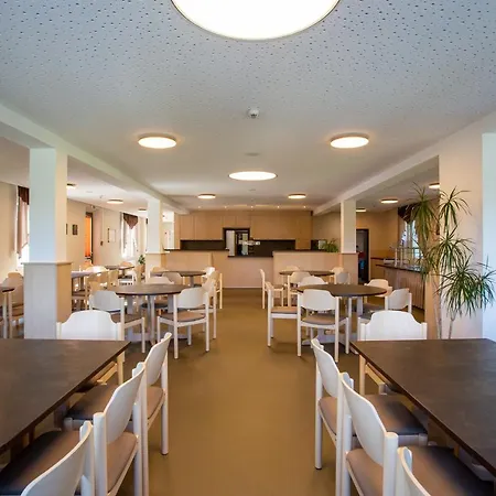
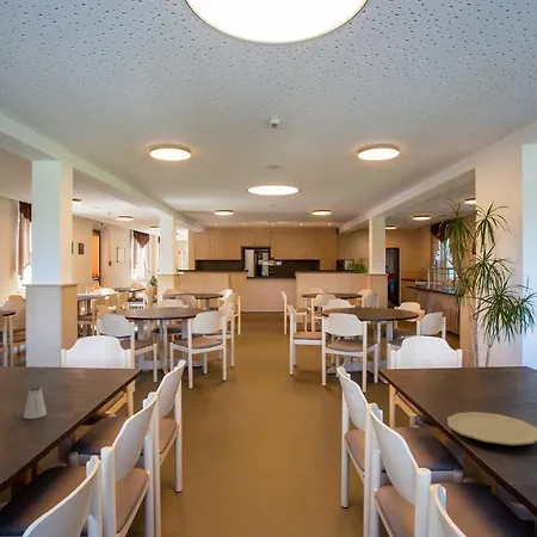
+ saltshaker [23,385,48,420]
+ plate [446,411,537,446]
